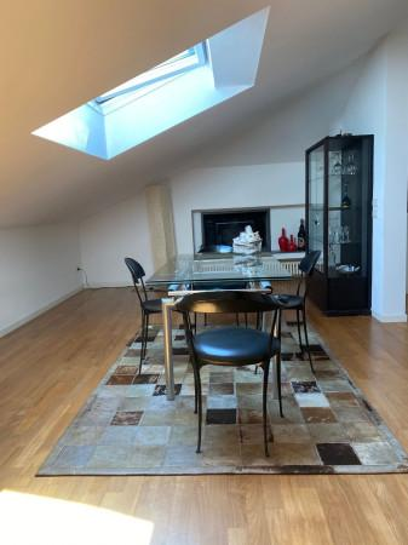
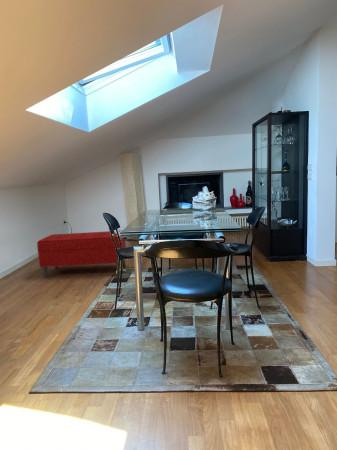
+ bench [36,230,127,279]
